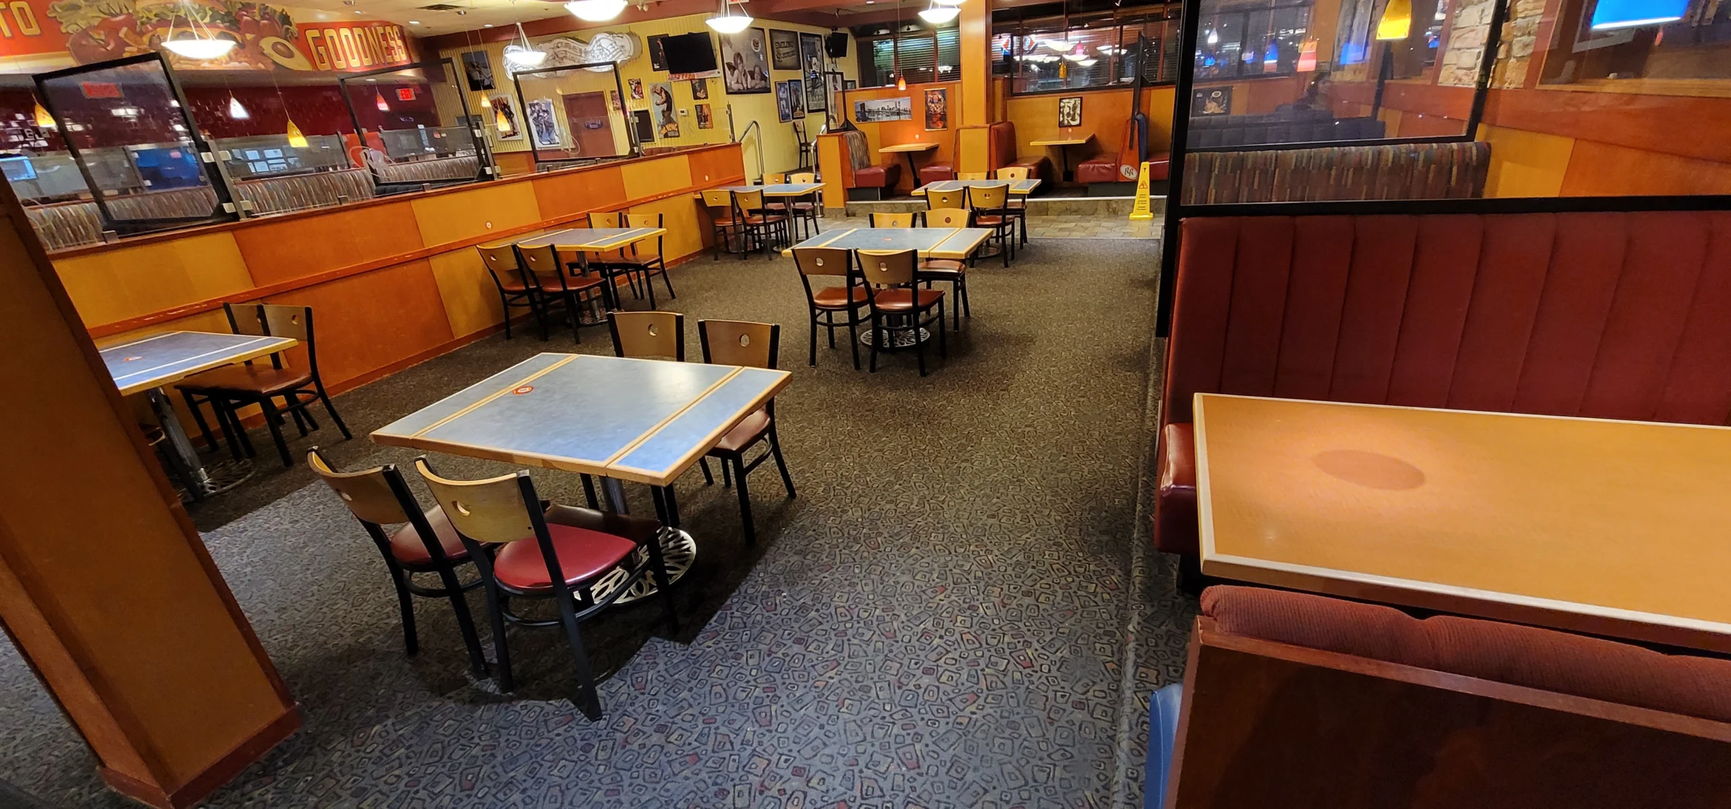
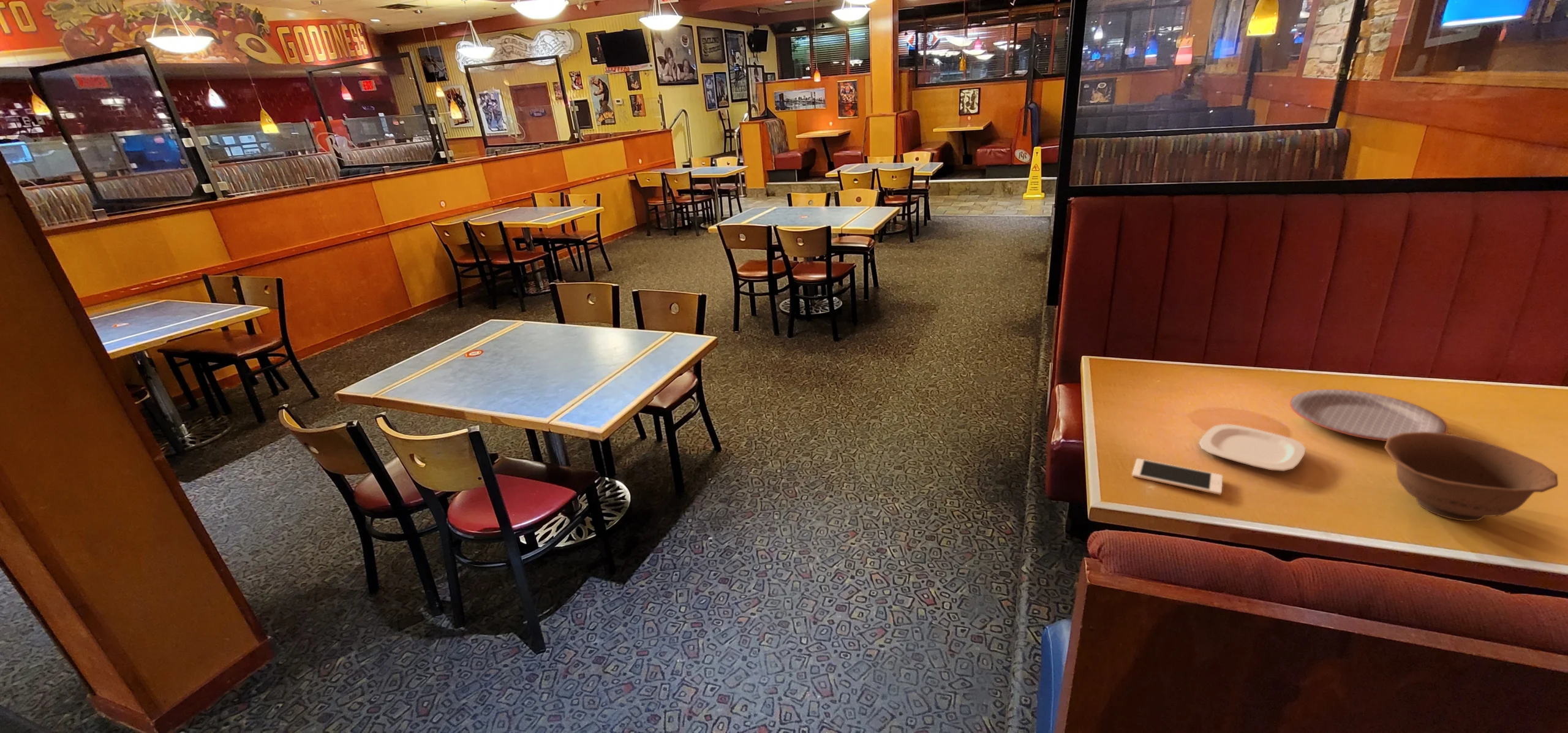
+ plate [1199,423,1306,472]
+ plate [1289,389,1449,442]
+ cell phone [1131,458,1224,496]
+ bowl [1384,431,1559,522]
